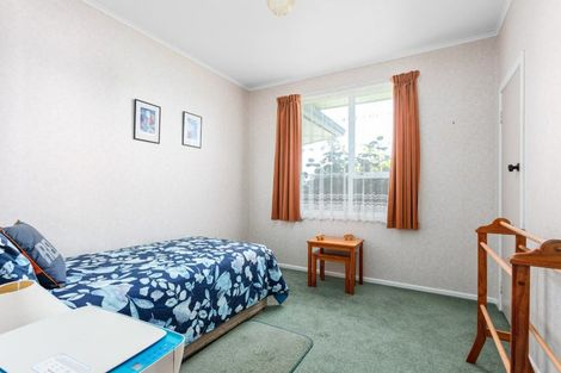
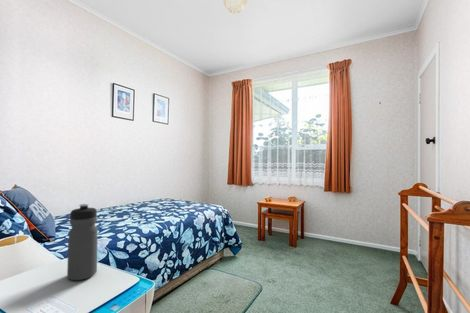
+ water bottle [66,203,99,281]
